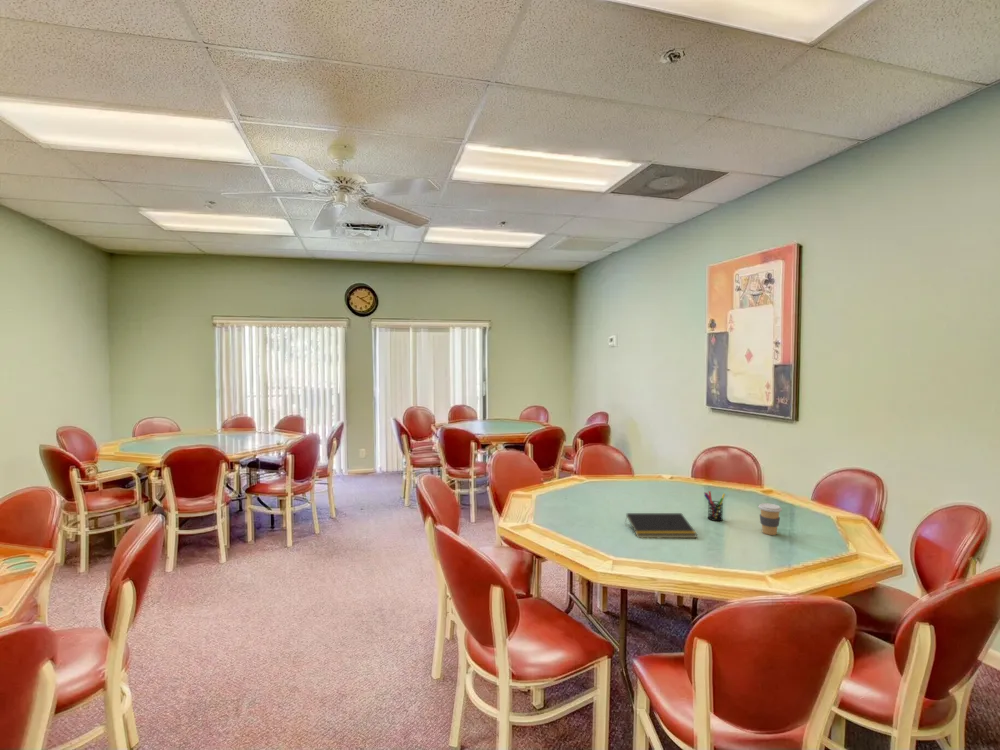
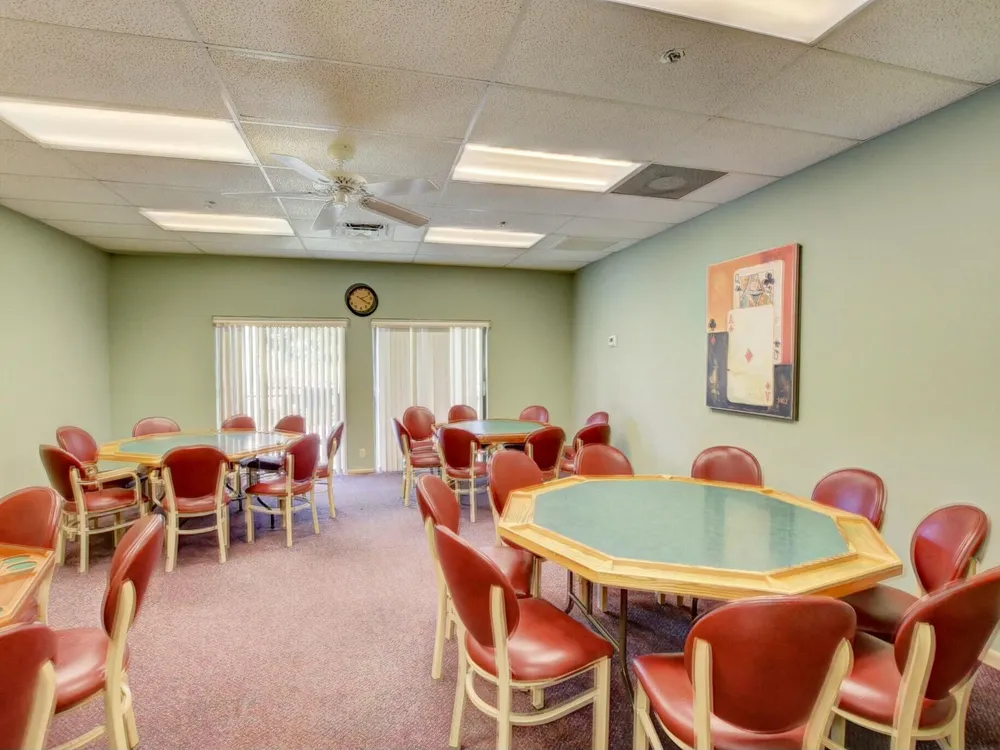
- coffee cup [758,502,783,536]
- notepad [624,512,698,539]
- pen holder [703,490,726,522]
